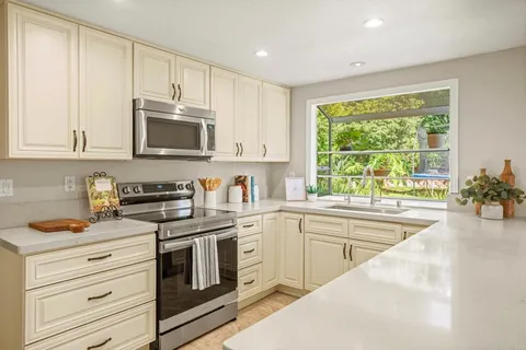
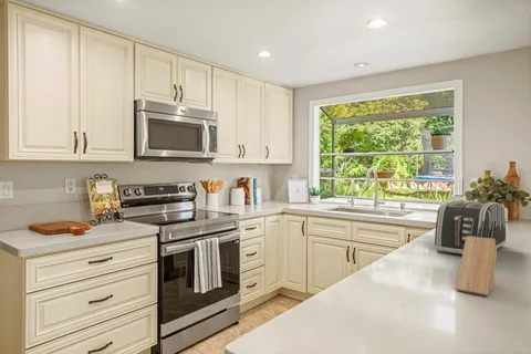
+ knife block [455,220,498,298]
+ toaster [433,199,507,256]
